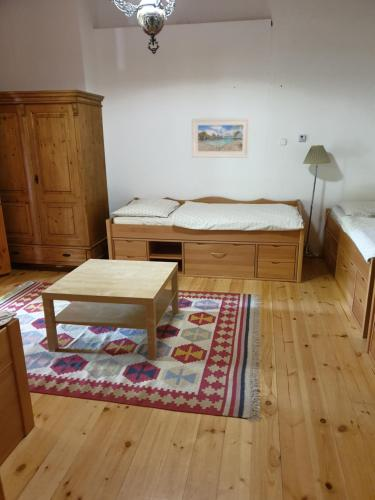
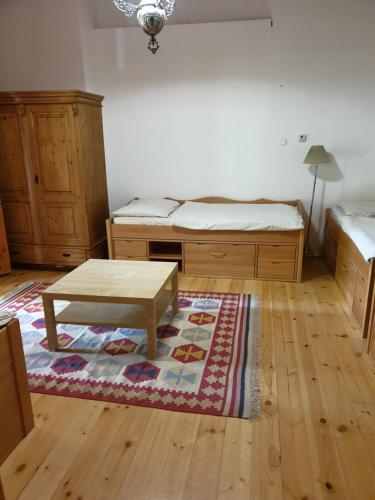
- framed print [191,117,251,159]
